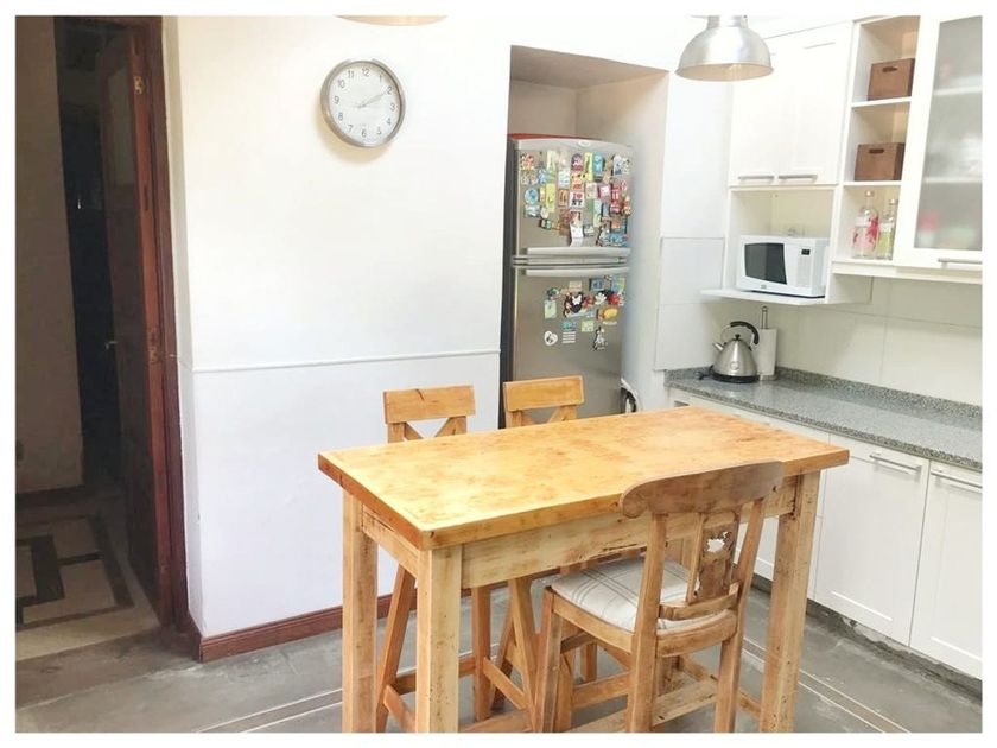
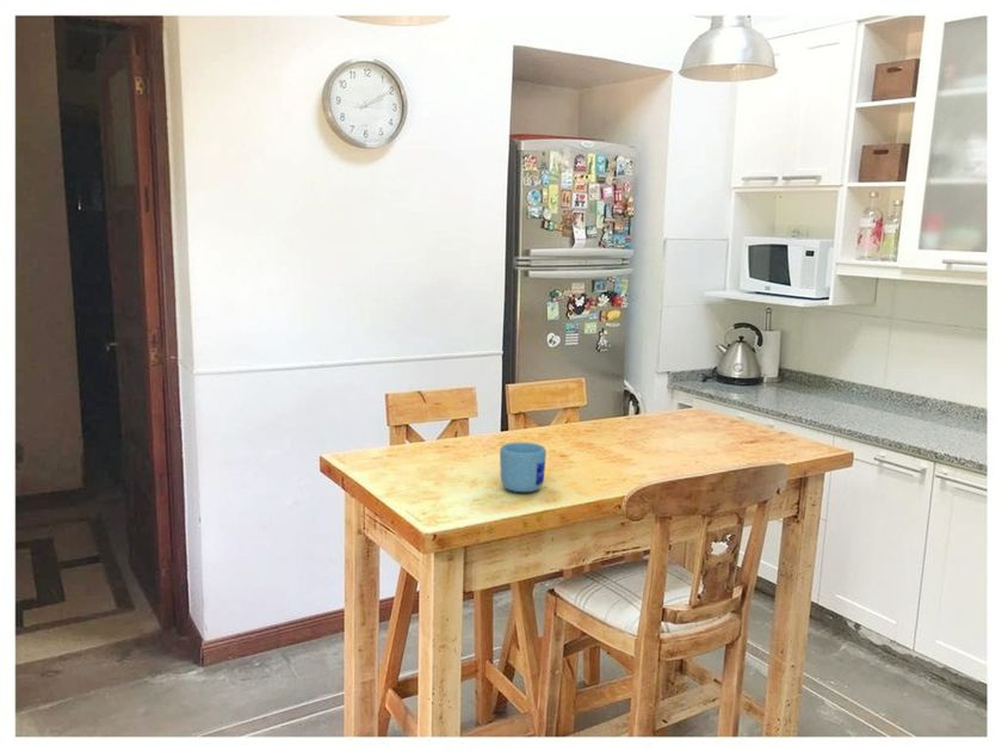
+ mug [499,442,548,493]
